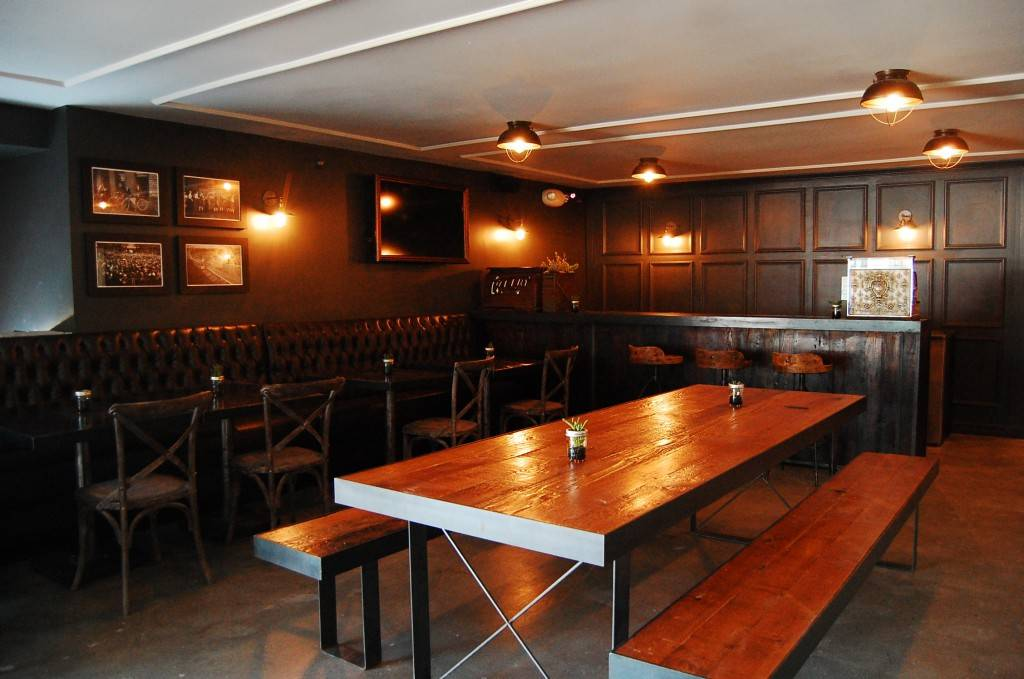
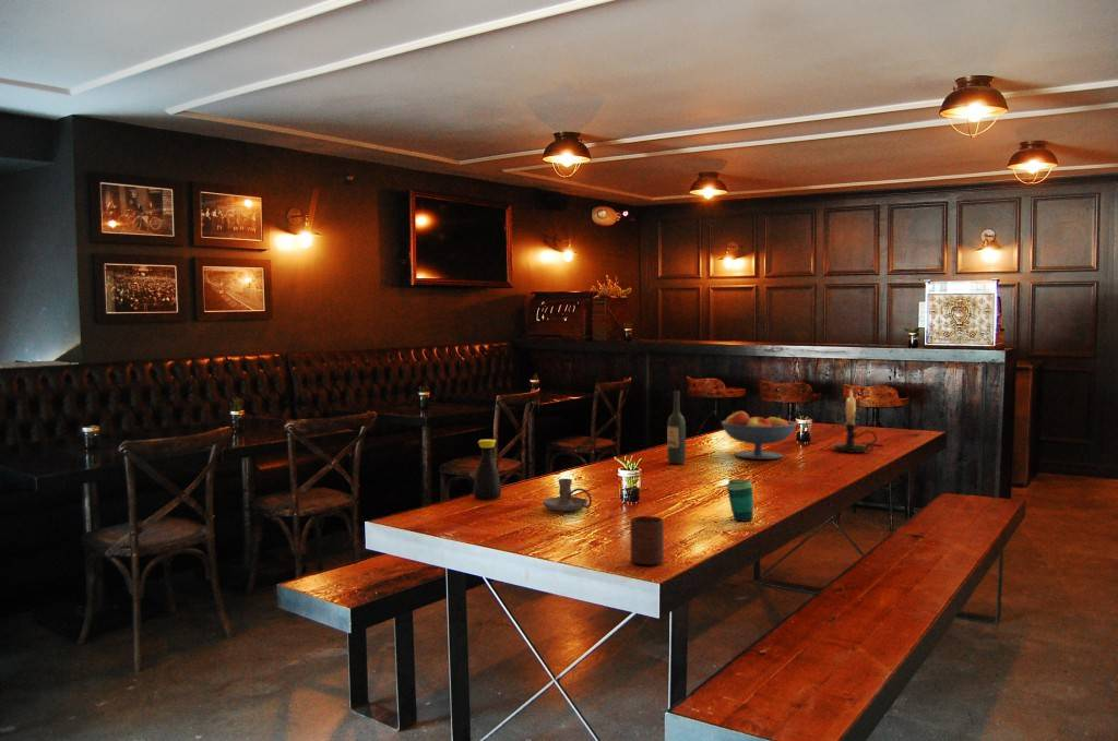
+ cup [726,478,754,523]
+ fruit bowl [721,410,797,461]
+ wine bottle [666,390,687,465]
+ candle holder [832,389,878,454]
+ bottle [473,439,502,500]
+ cup [630,515,665,565]
+ candle holder [542,478,593,512]
